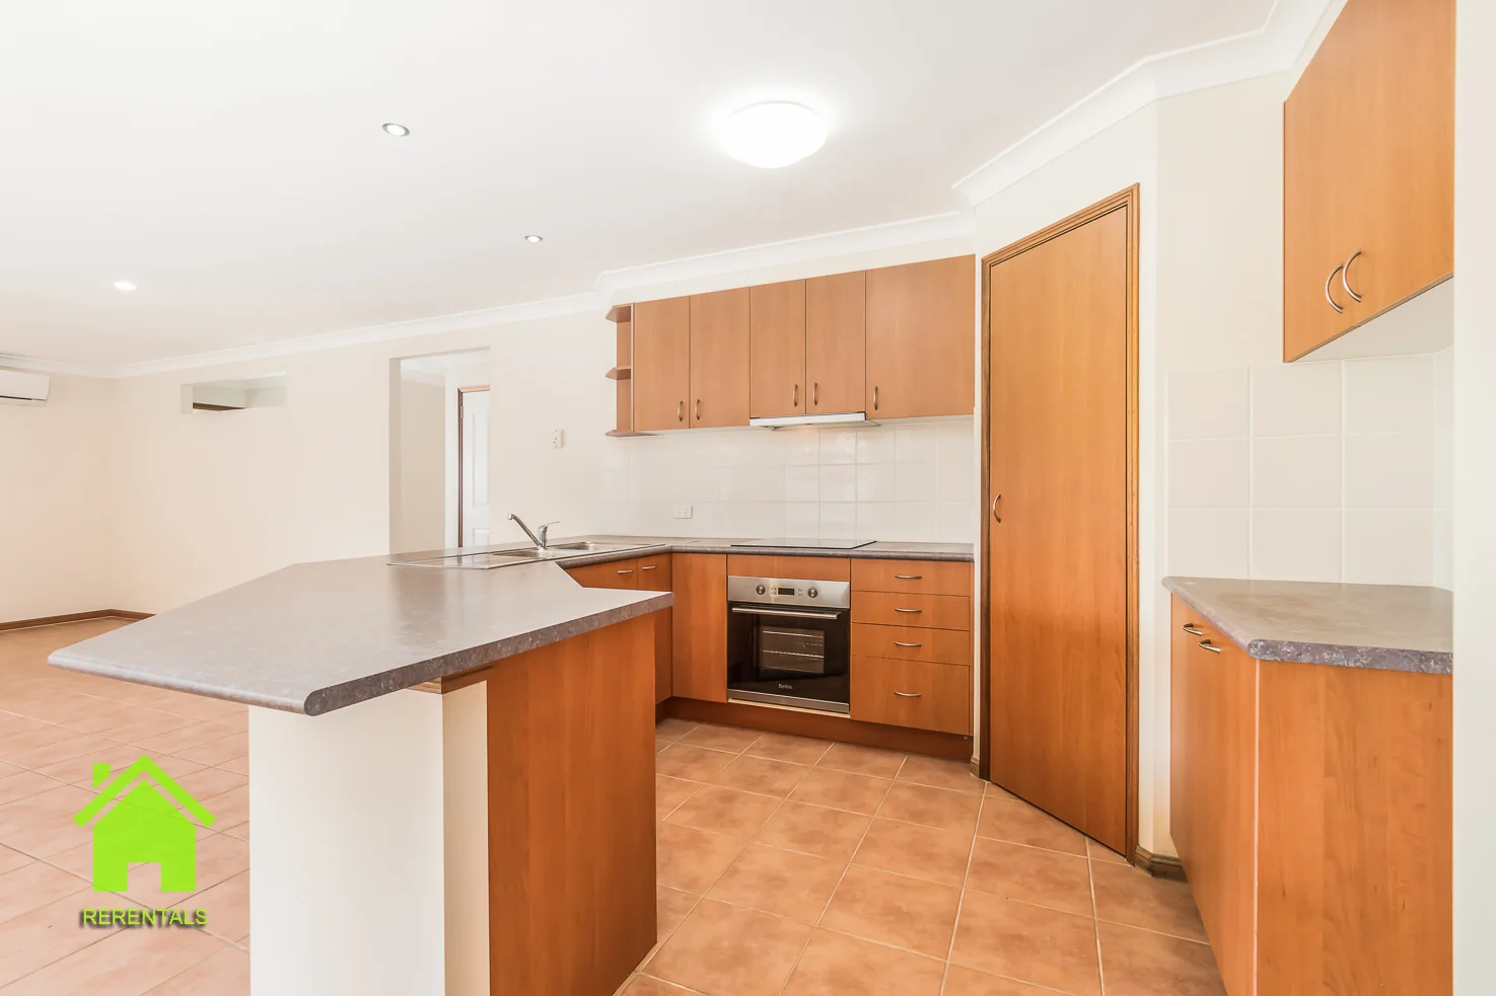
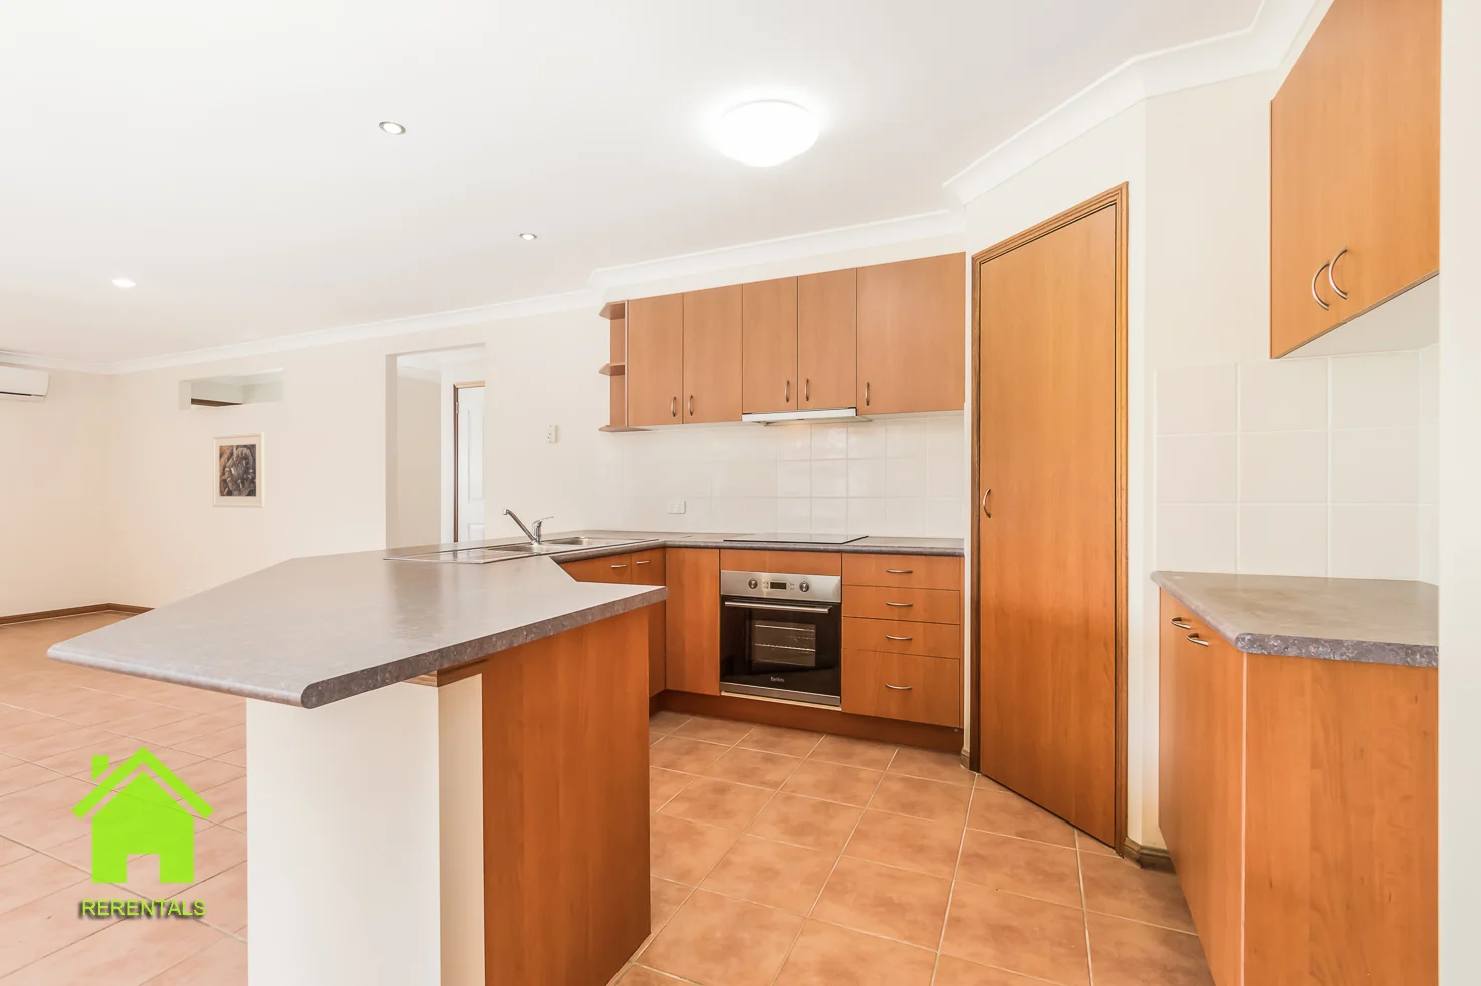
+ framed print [210,431,266,508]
